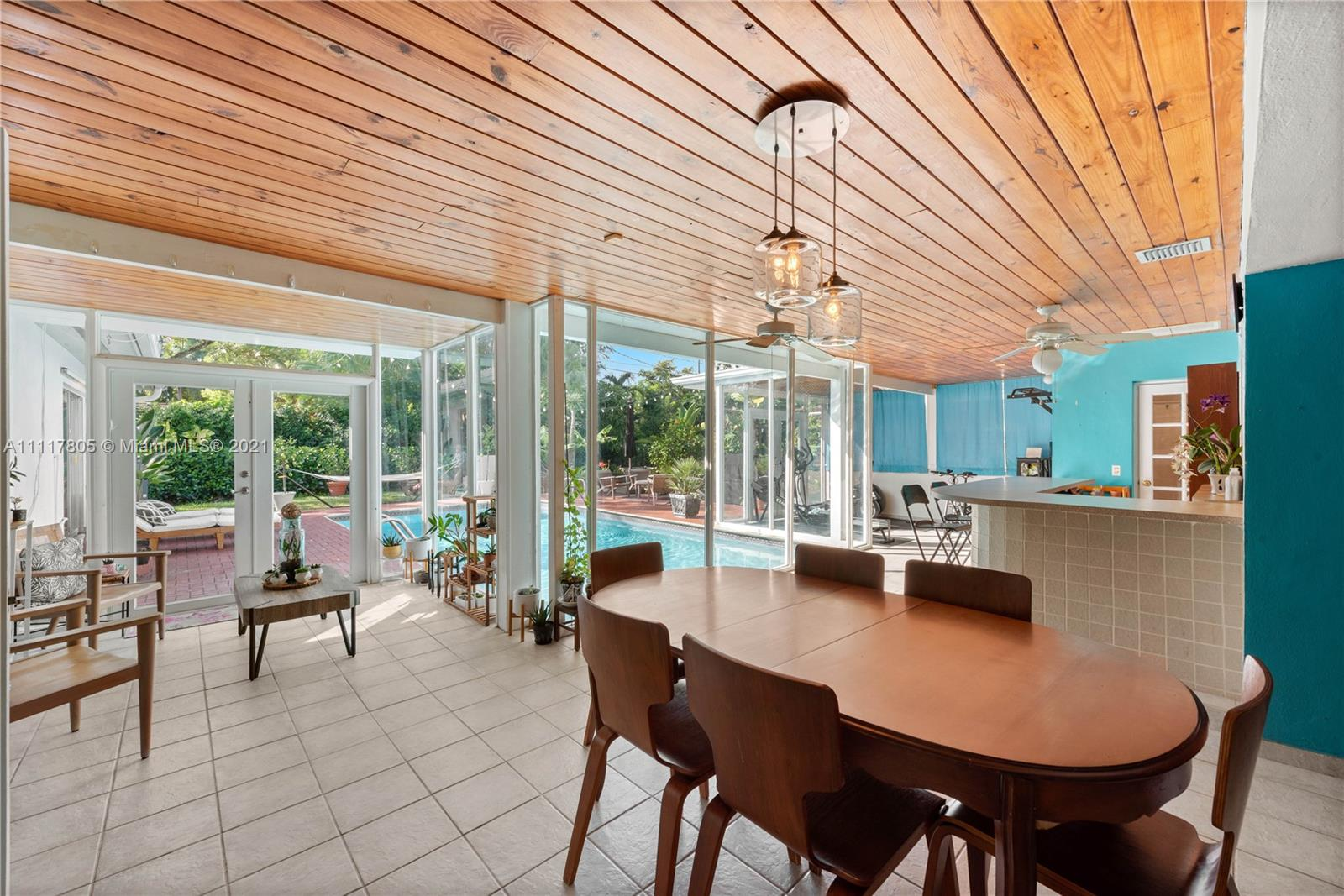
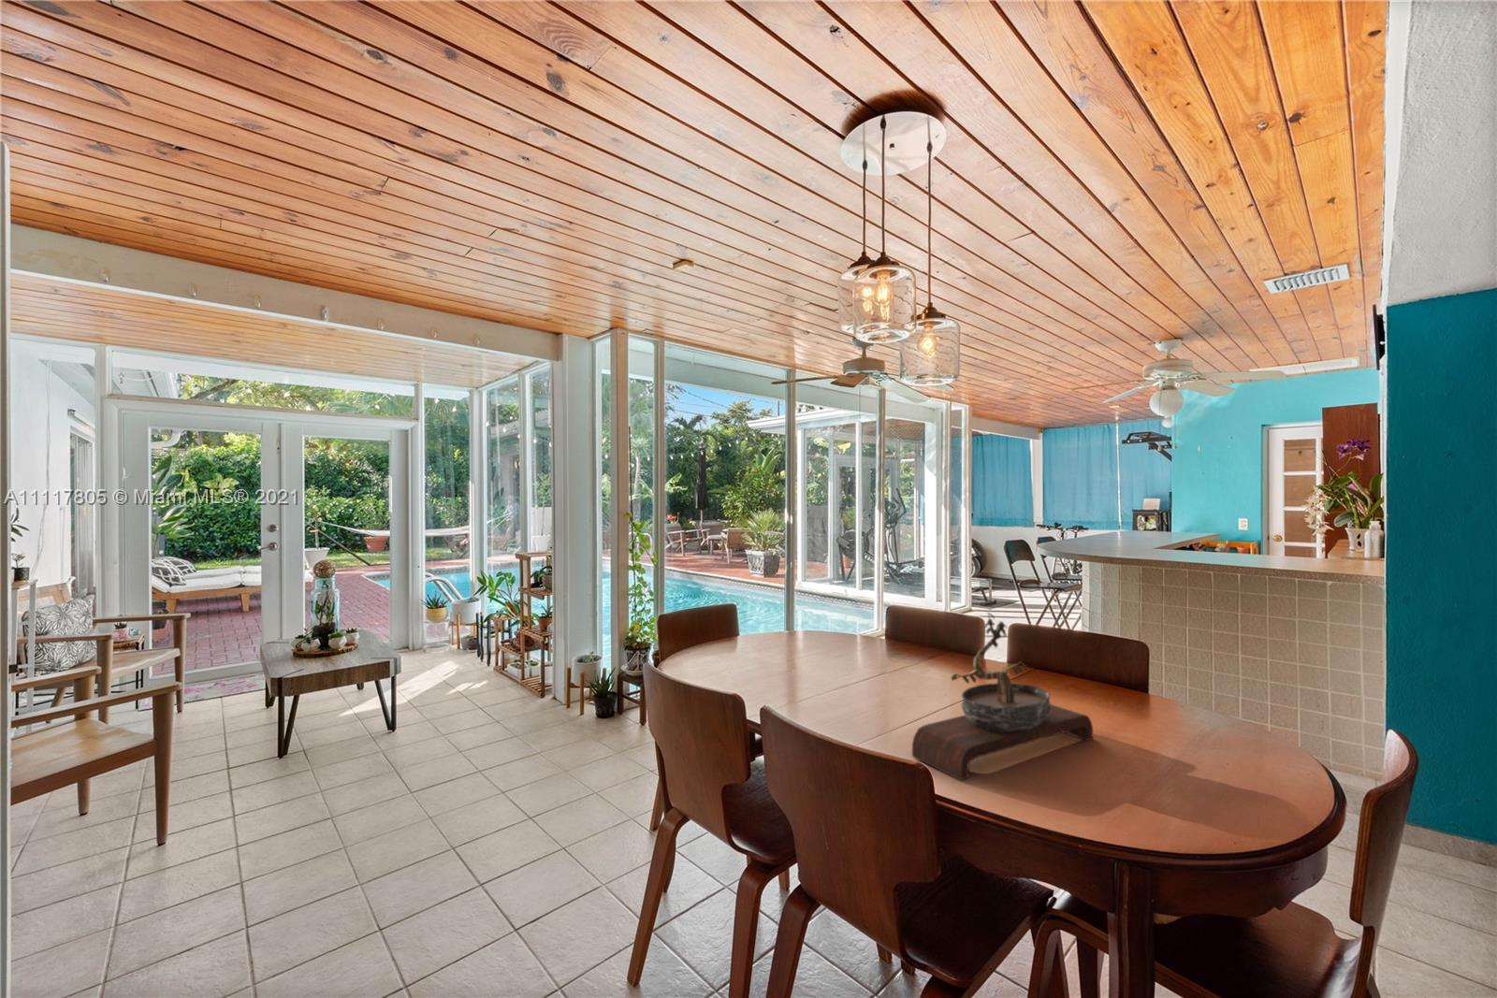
+ bonsai tree [911,611,1094,781]
